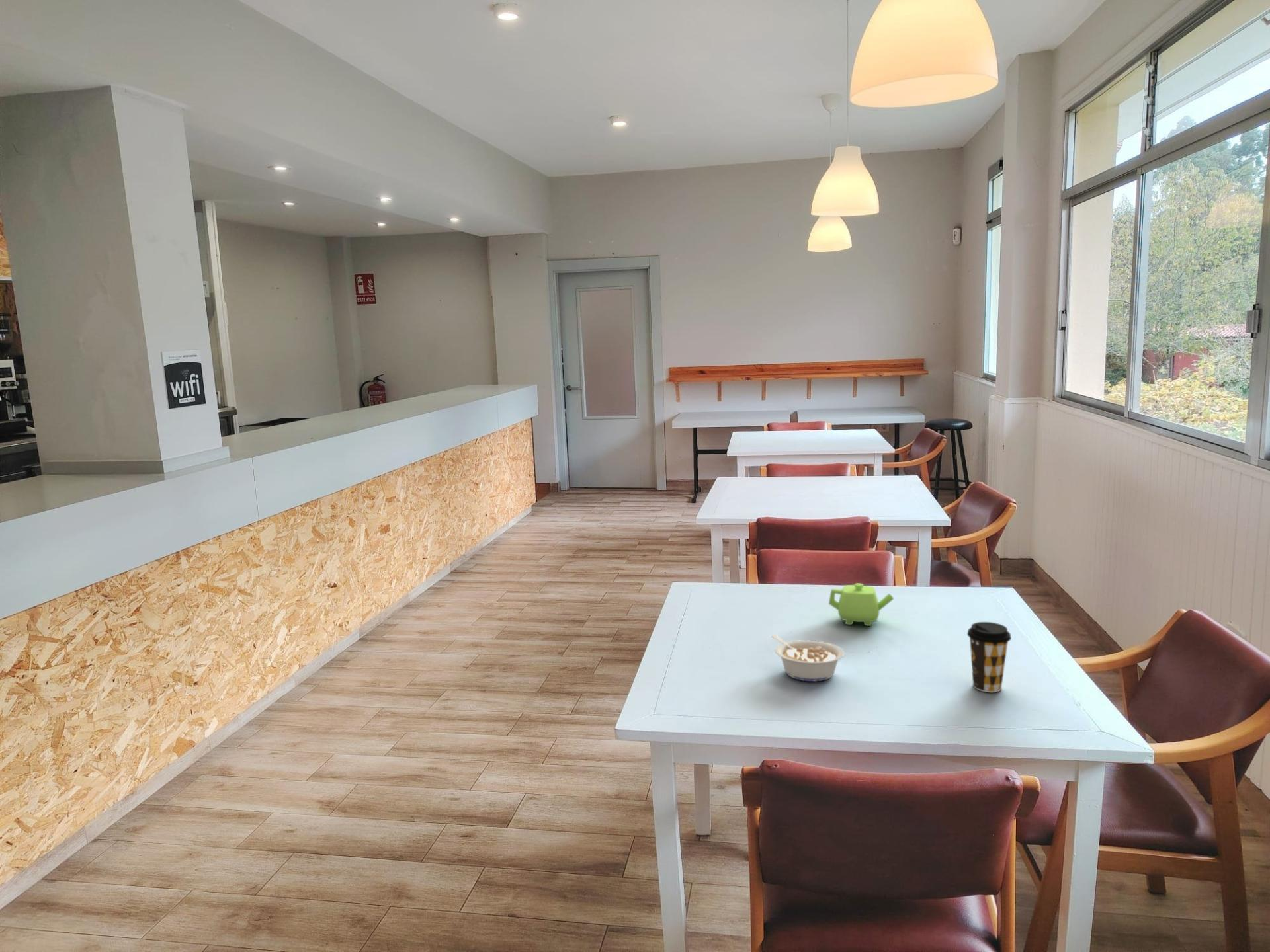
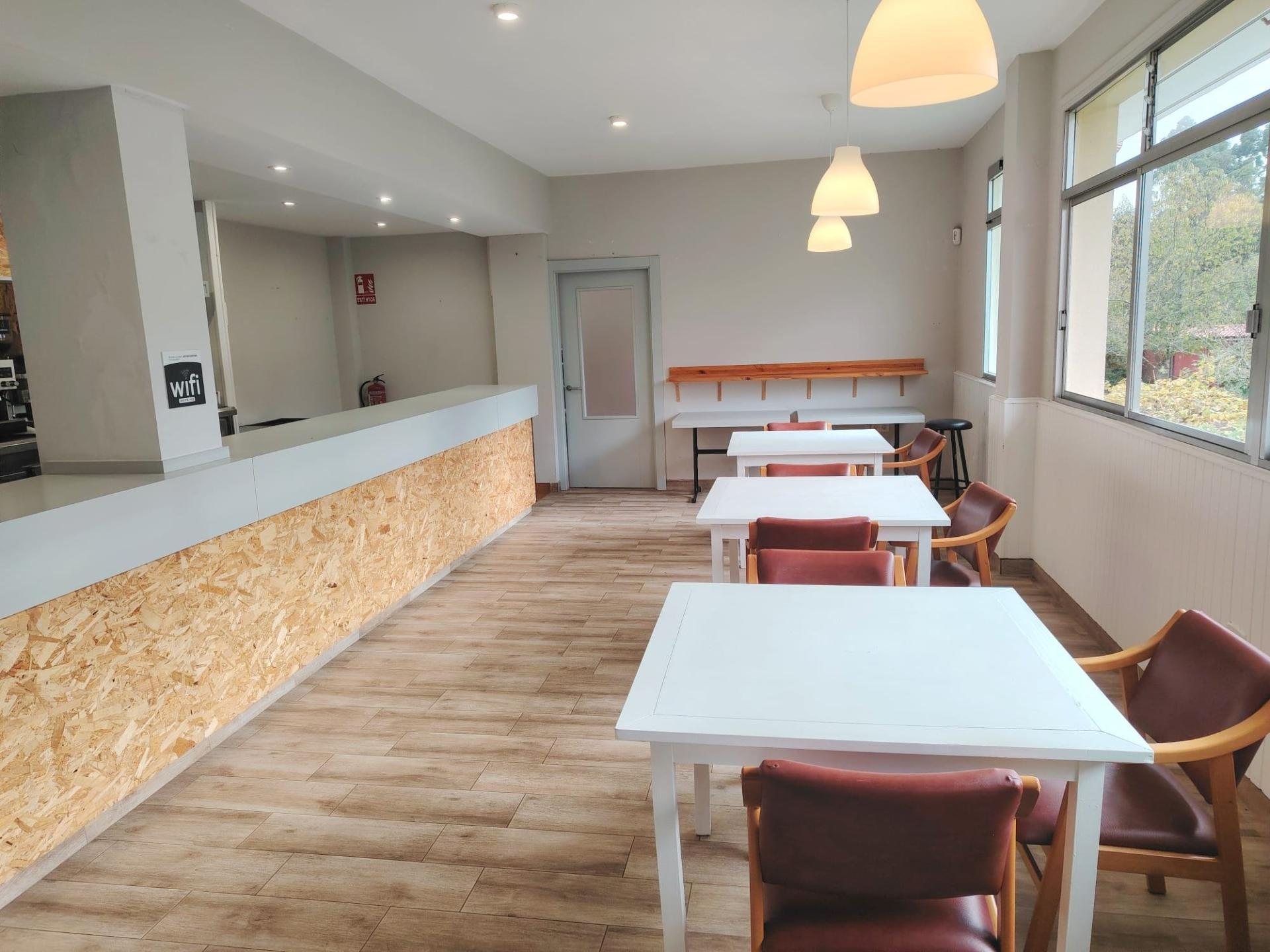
- teapot [828,582,894,627]
- coffee cup [966,621,1012,693]
- legume [771,634,845,682]
